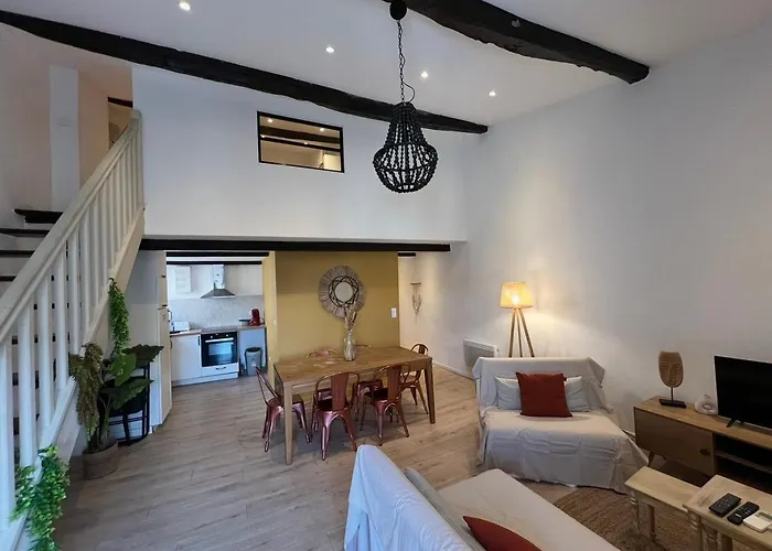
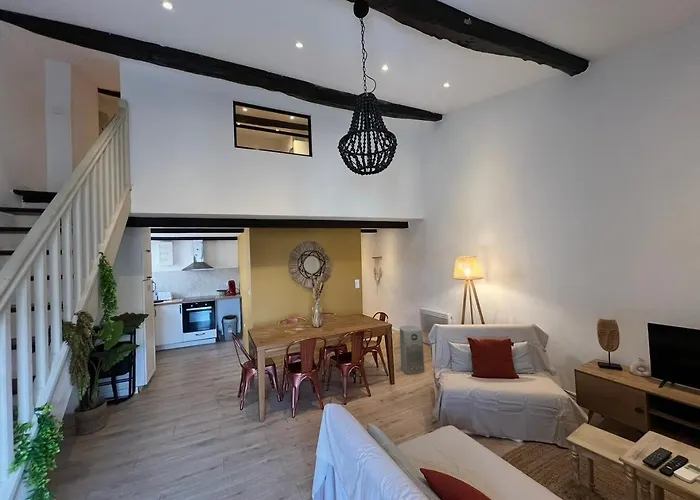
+ air purifier [399,325,425,375]
